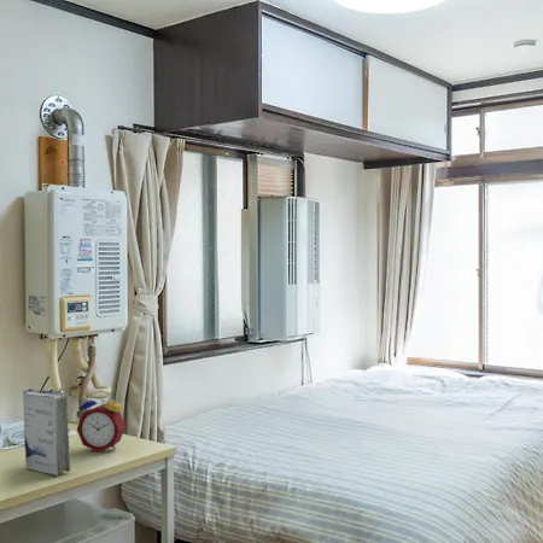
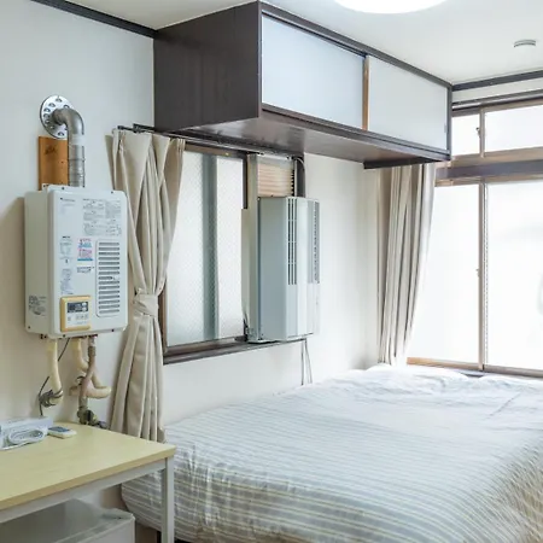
- book [22,387,71,478]
- alarm clock [76,390,127,454]
